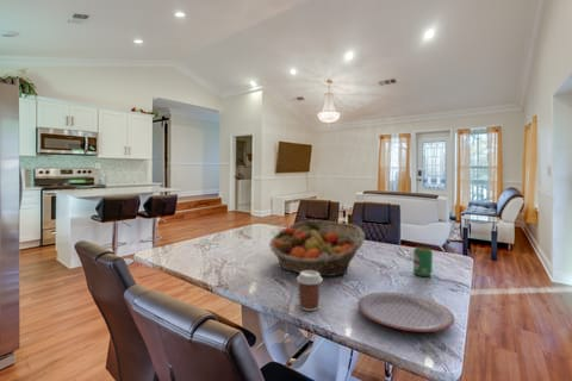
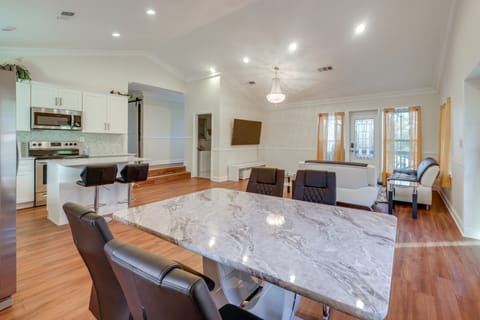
- fruit basket [268,220,366,277]
- beverage can [412,246,434,277]
- coffee cup [296,271,323,312]
- plate [356,291,455,333]
